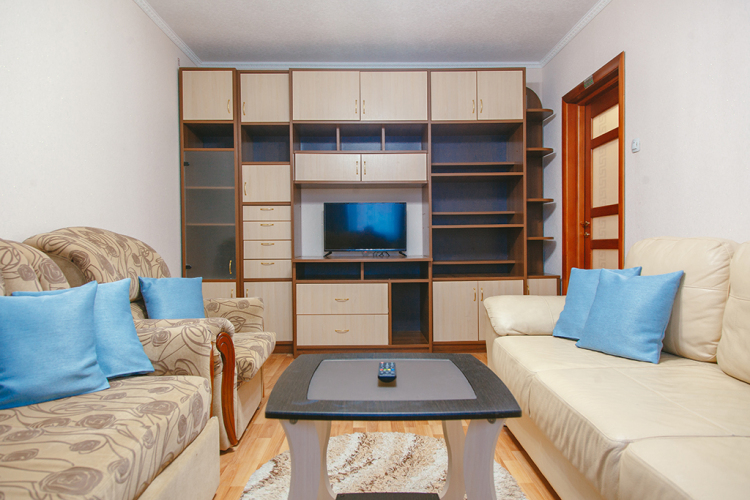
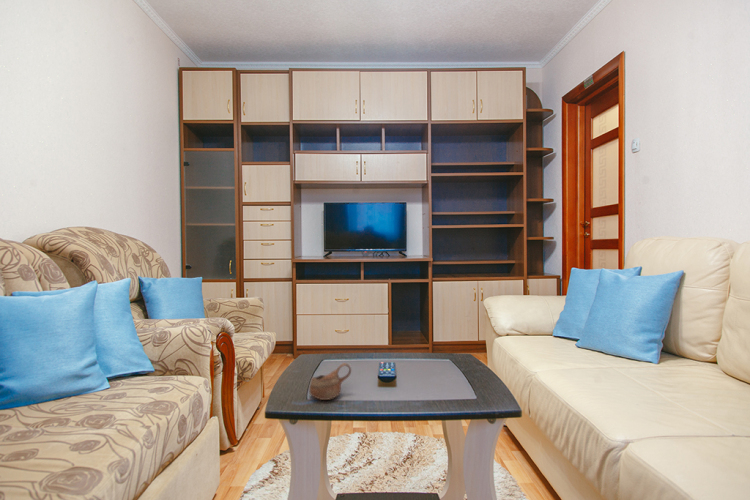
+ cup [308,362,352,401]
